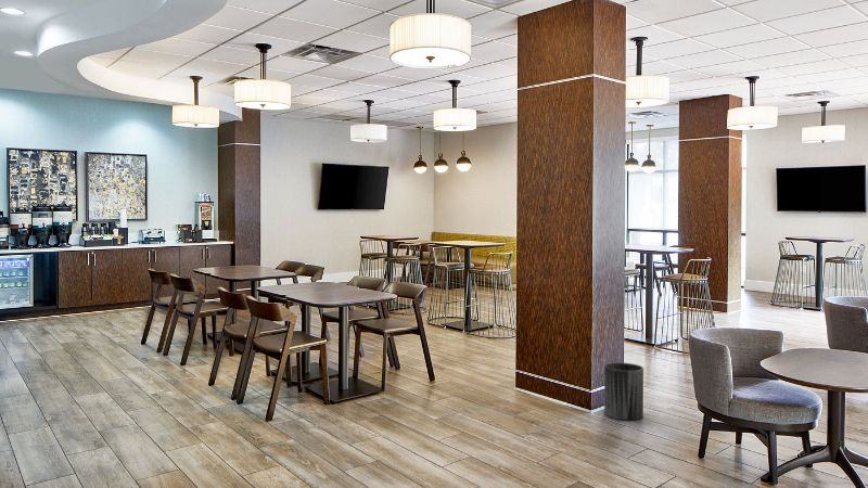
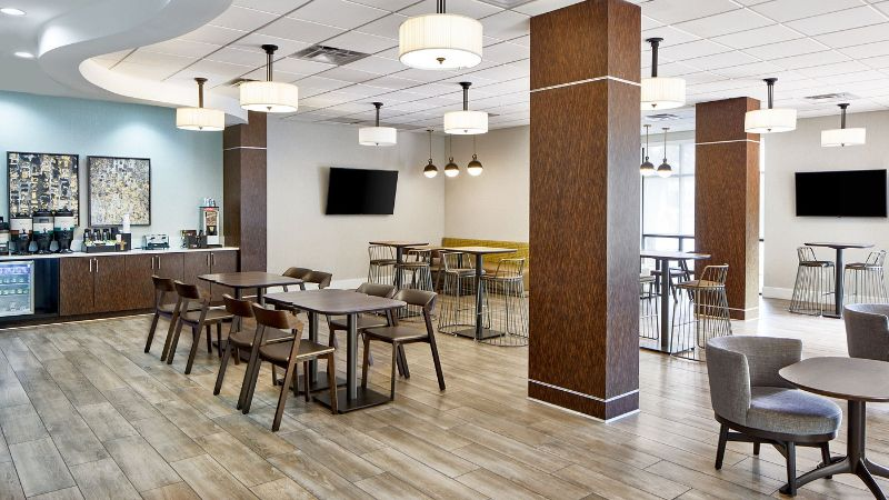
- trash can [603,362,644,421]
